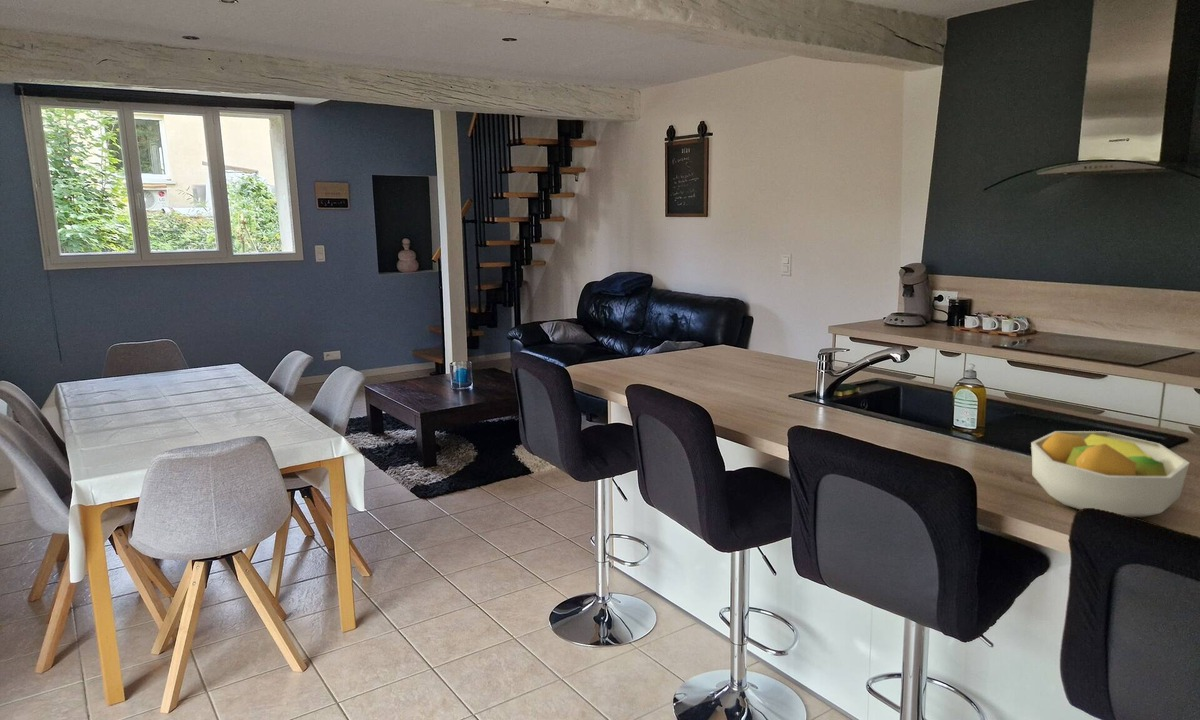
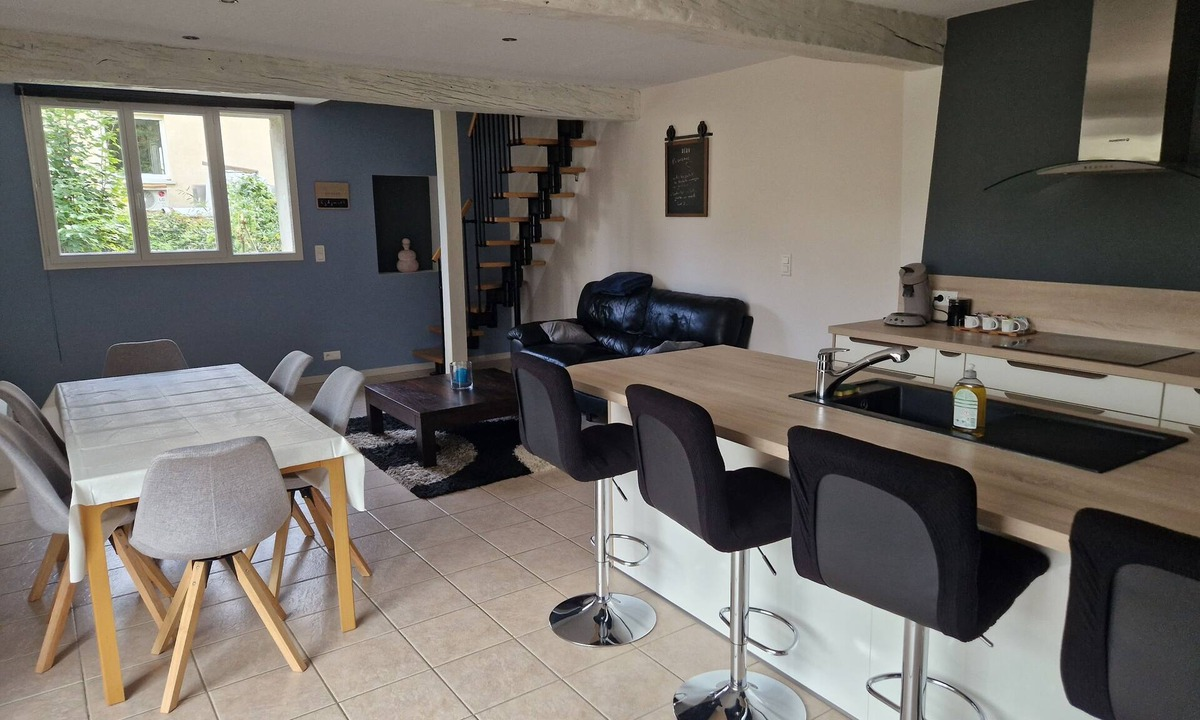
- fruit bowl [1030,430,1190,518]
